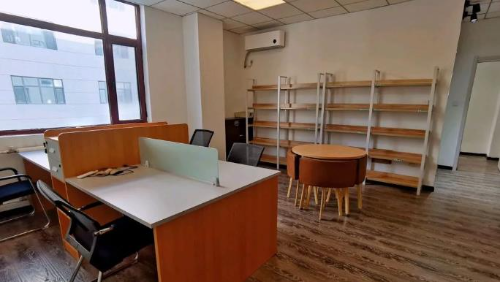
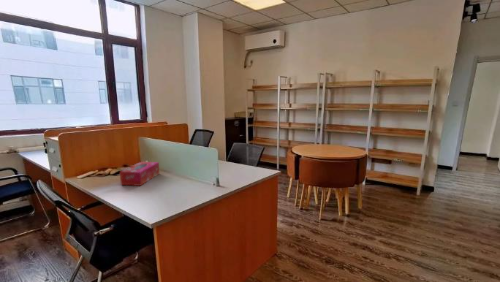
+ tissue box [119,161,160,187]
